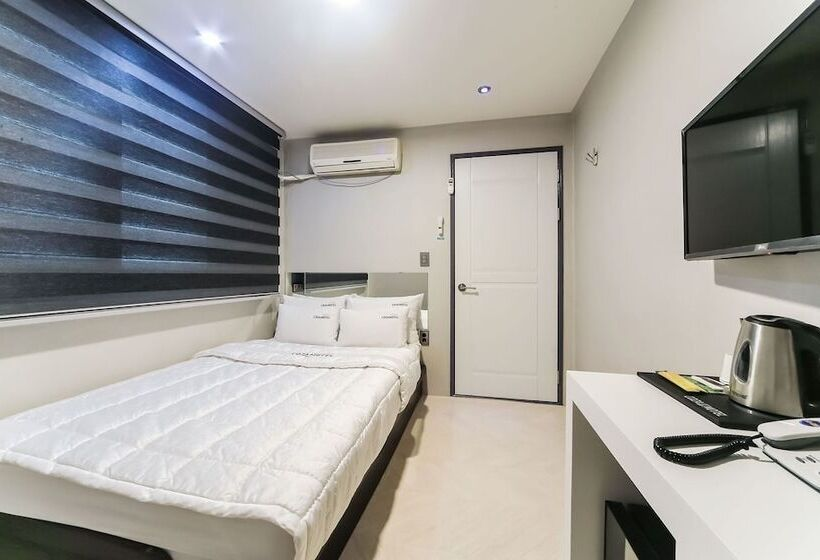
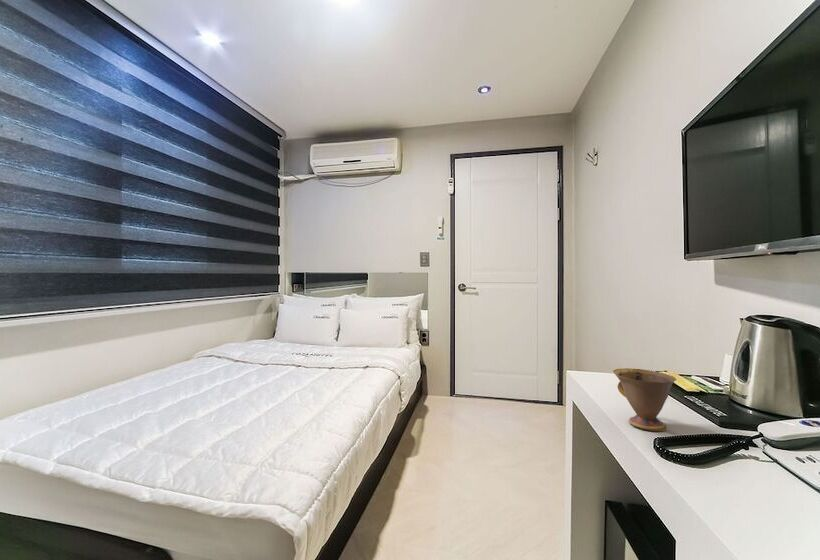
+ teacup [612,367,678,432]
